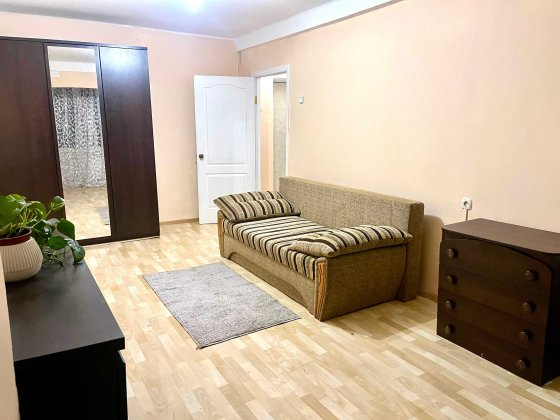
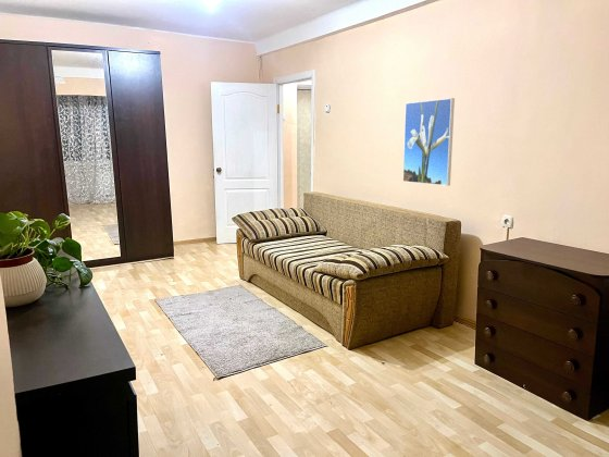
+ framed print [402,97,456,187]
